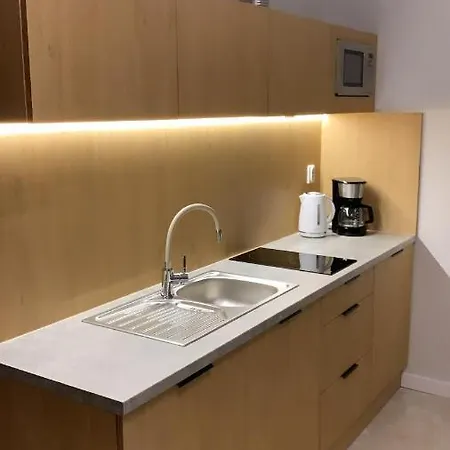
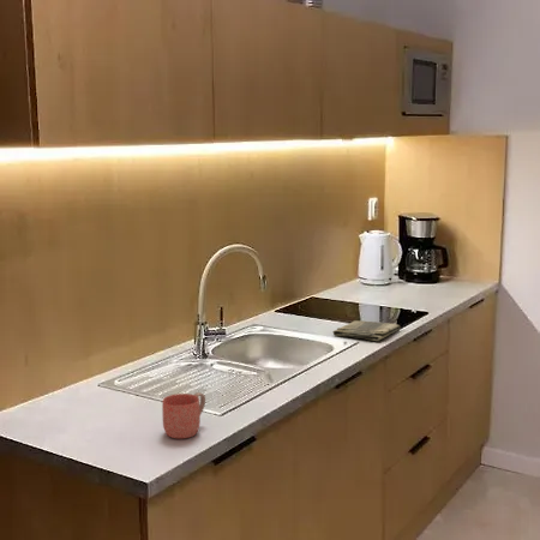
+ mug [161,391,206,439]
+ dish towel [331,319,401,342]
